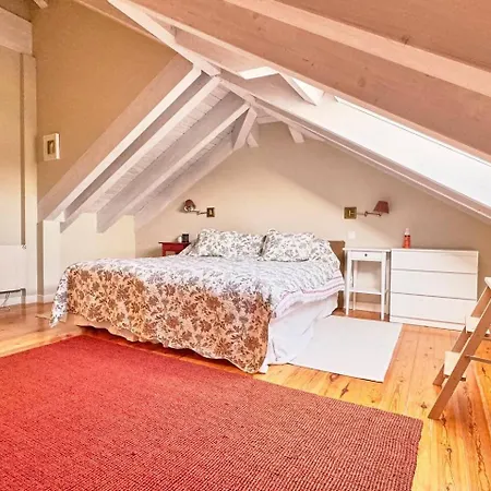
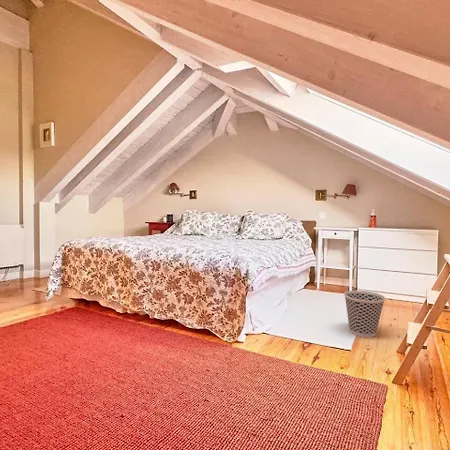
+ wastebasket [343,290,386,338]
